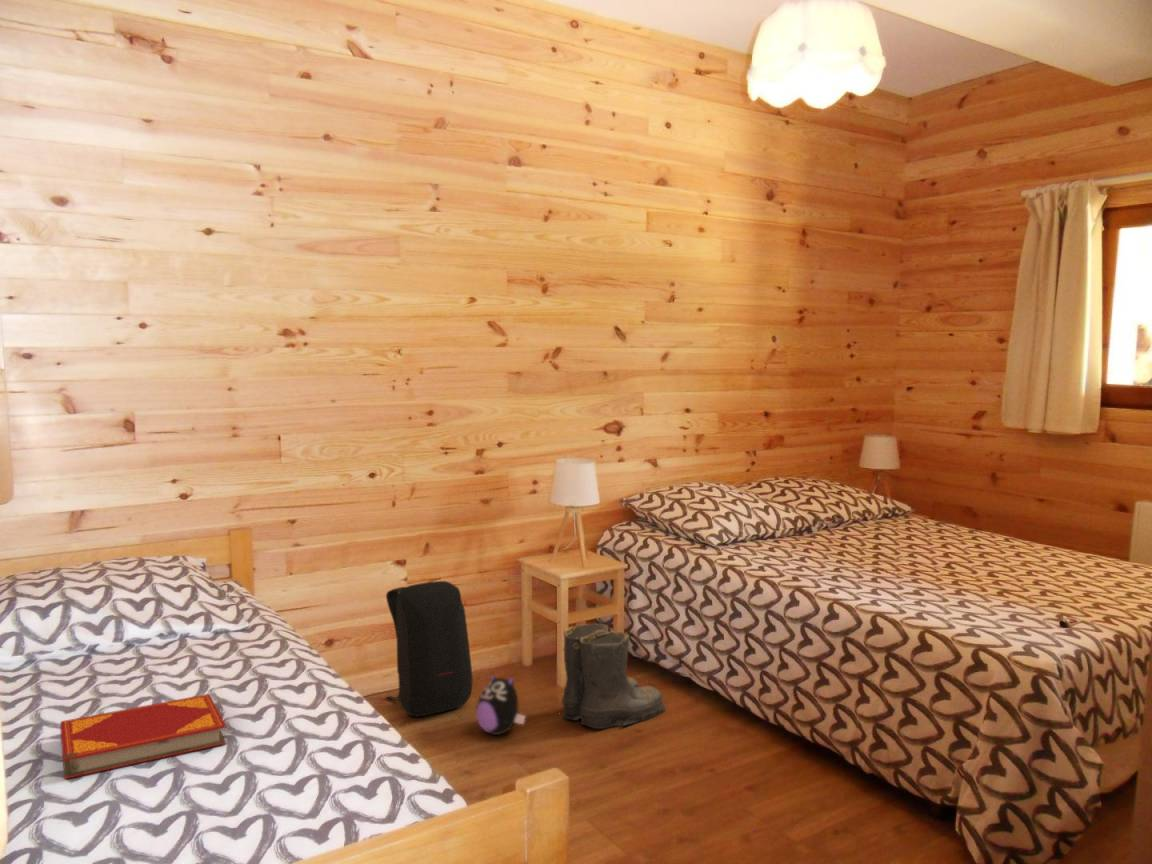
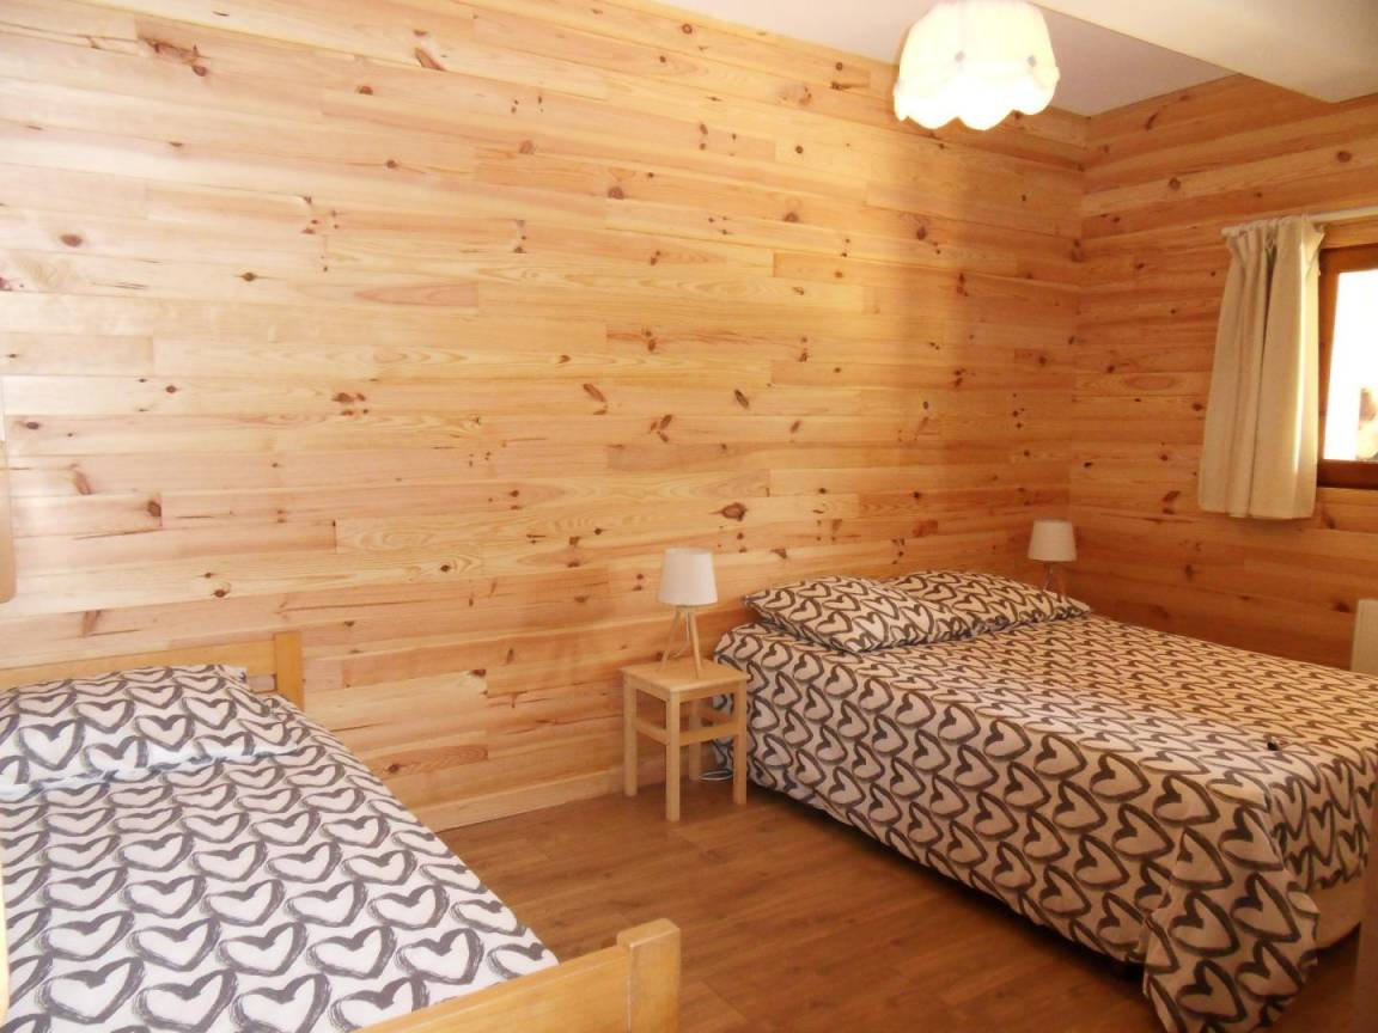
- boots [559,623,667,730]
- hardback book [59,693,227,780]
- backpack [385,580,473,718]
- plush toy [475,671,526,736]
